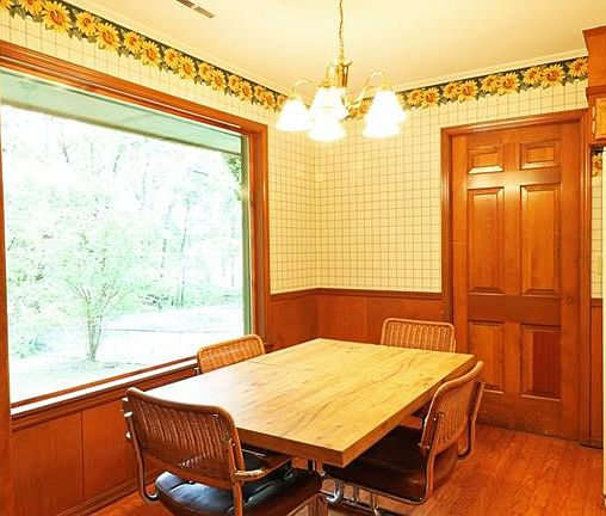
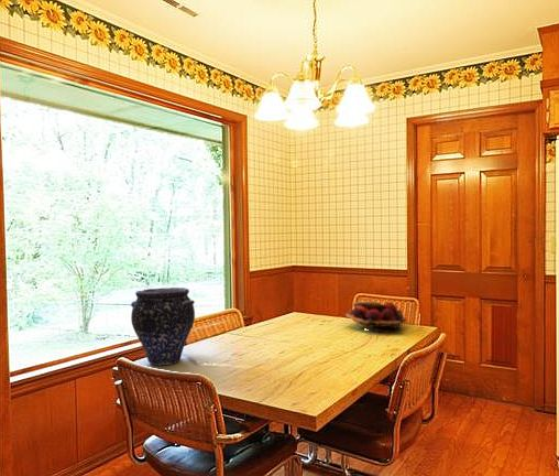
+ vase [130,286,196,366]
+ fruit basket [343,300,408,334]
